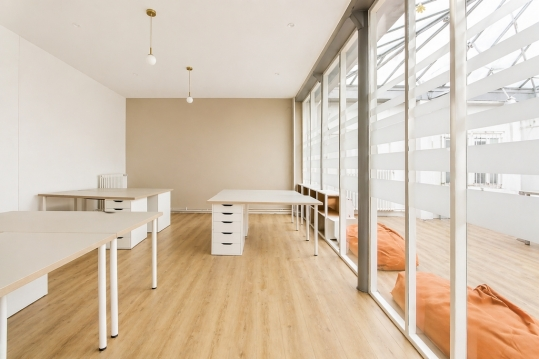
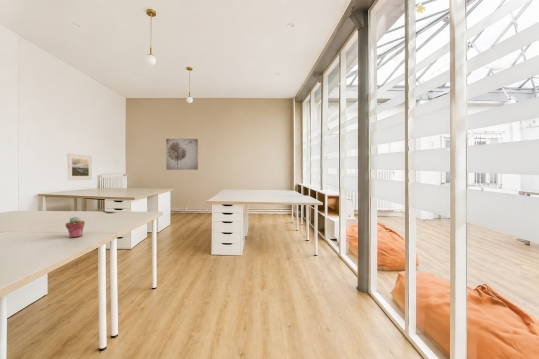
+ wall art [165,138,199,171]
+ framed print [67,152,93,181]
+ potted succulent [65,216,86,239]
